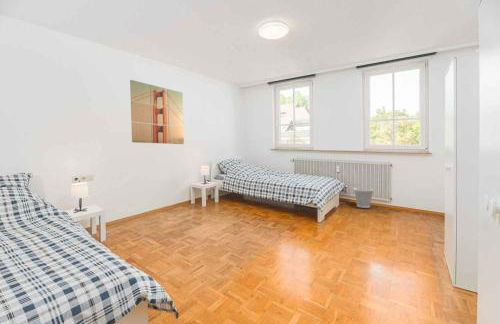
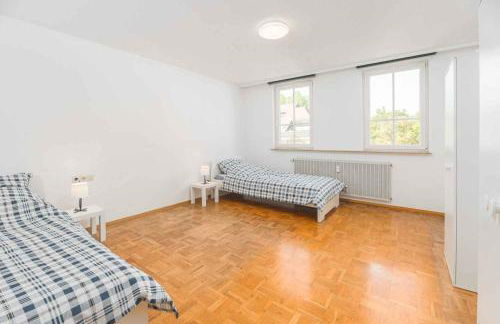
- wall art [129,79,185,145]
- wastebasket [352,187,374,209]
